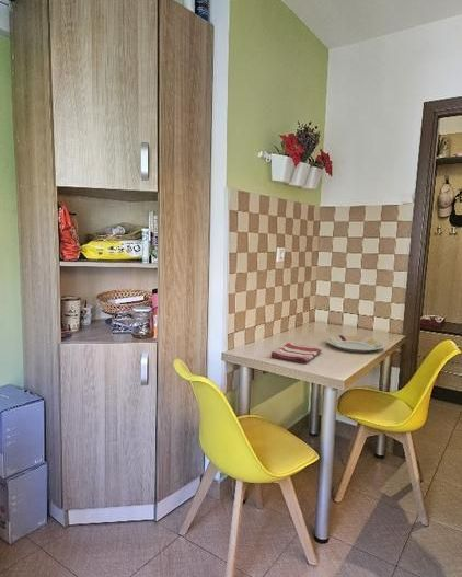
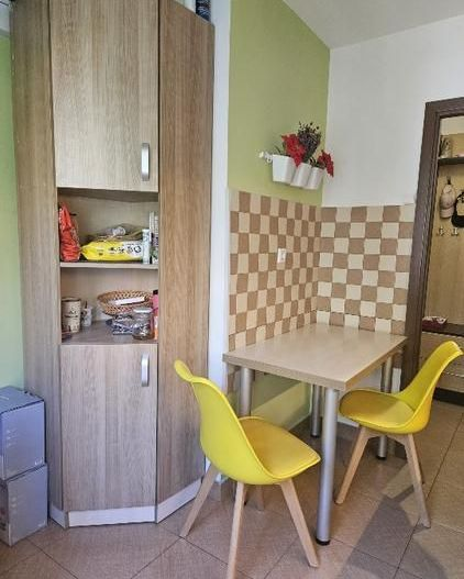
- plate [325,334,385,354]
- dish towel [269,342,323,365]
